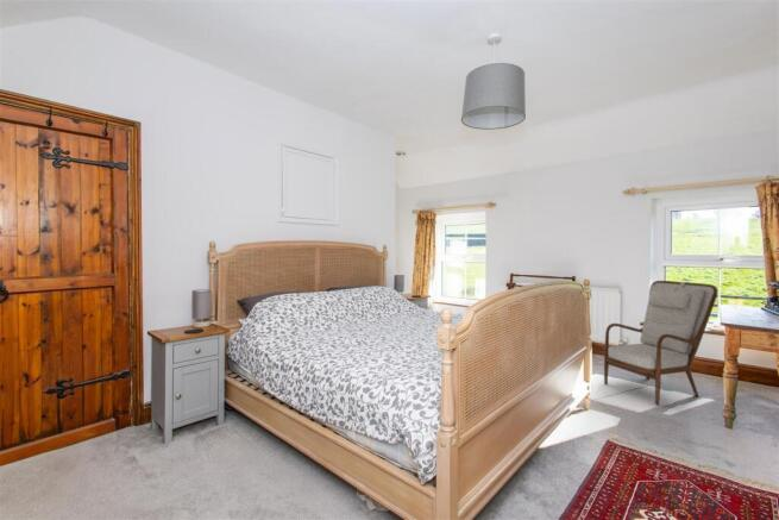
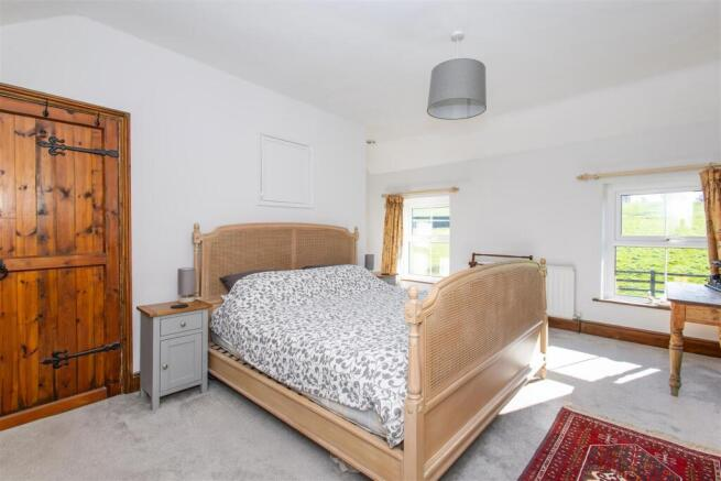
- armchair [603,280,720,406]
